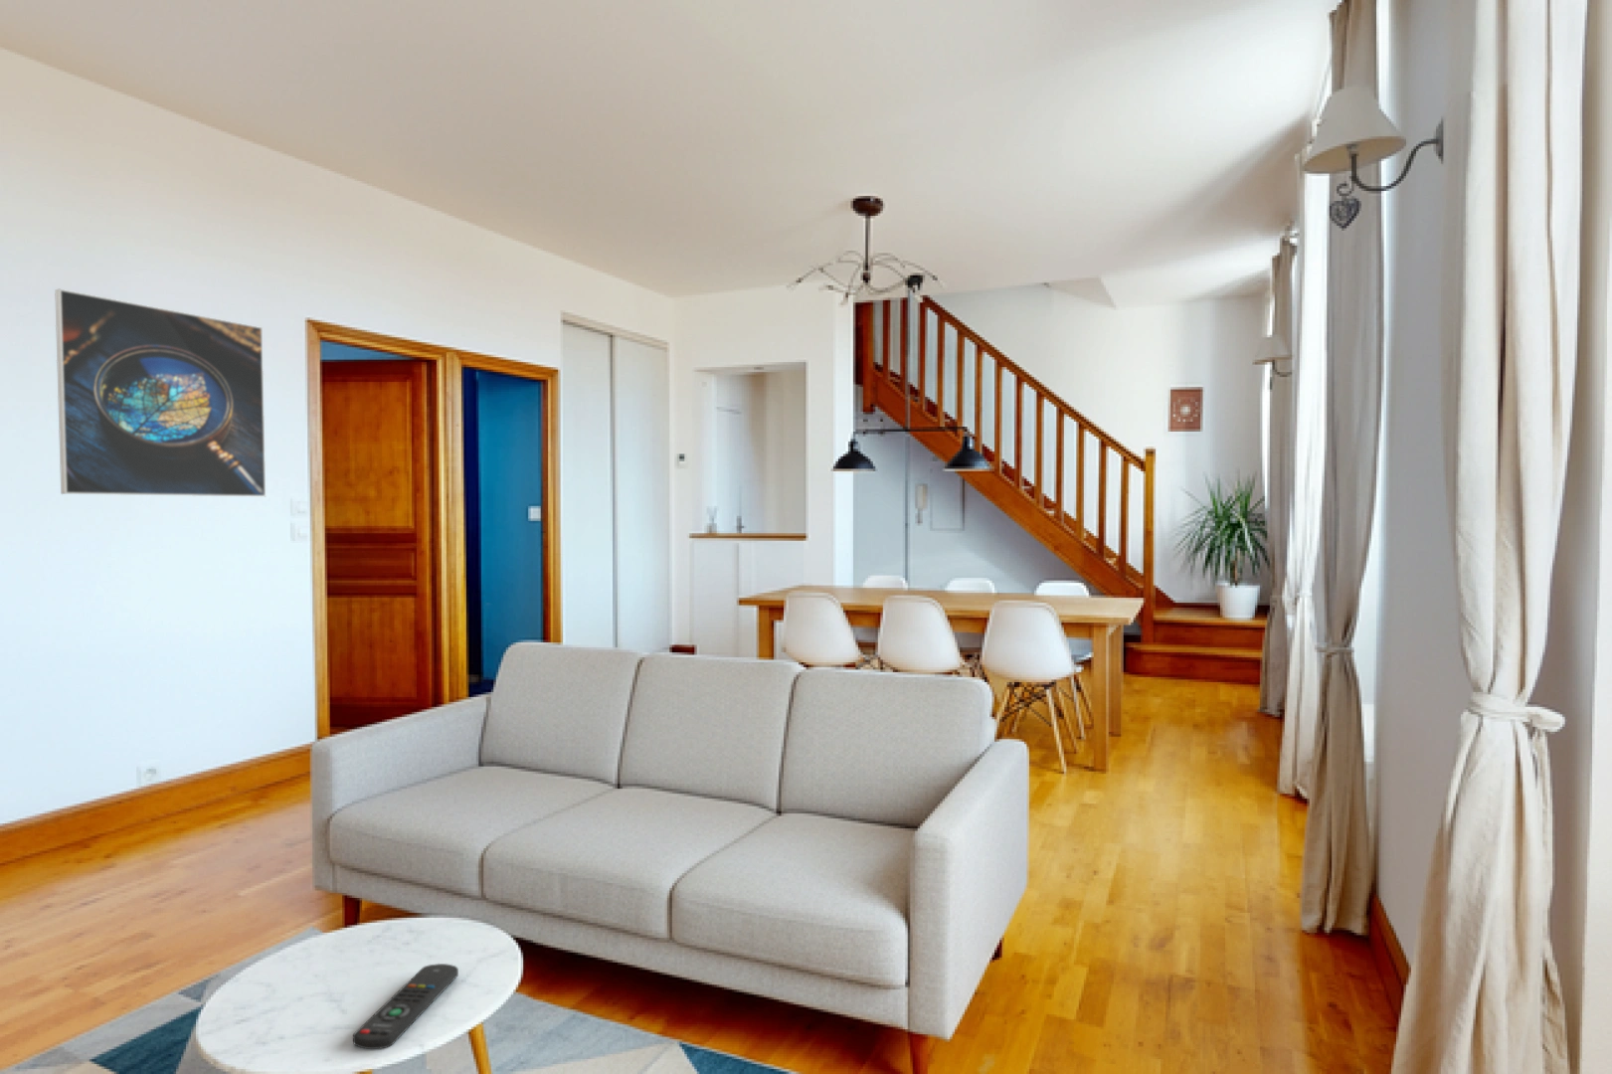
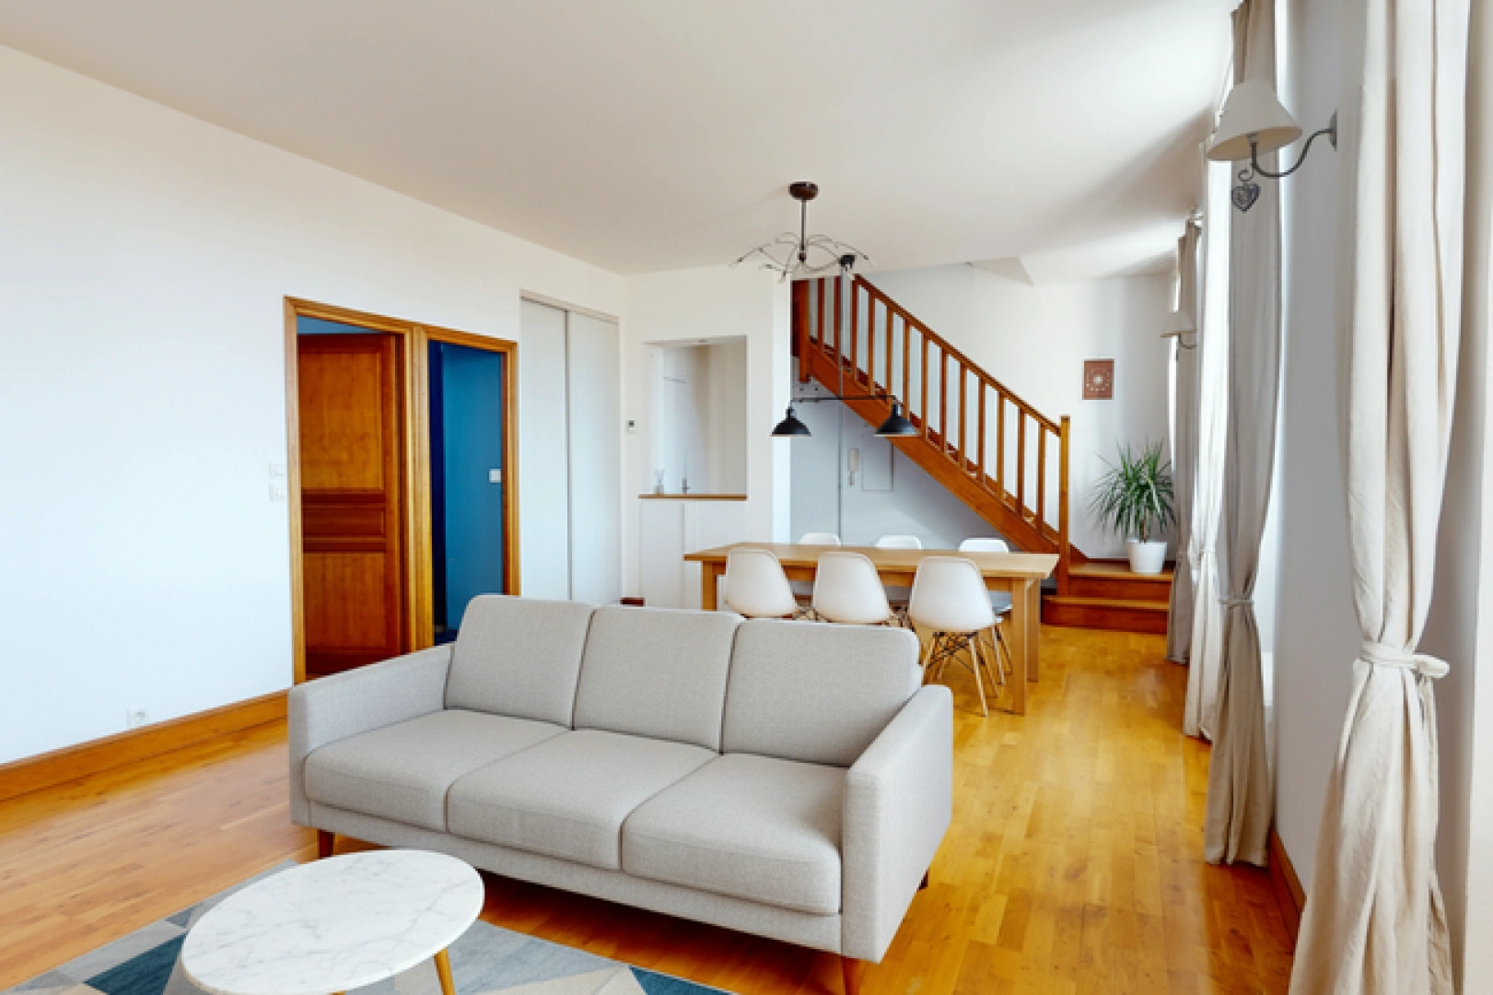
- remote control [352,963,459,1050]
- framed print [54,289,266,497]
